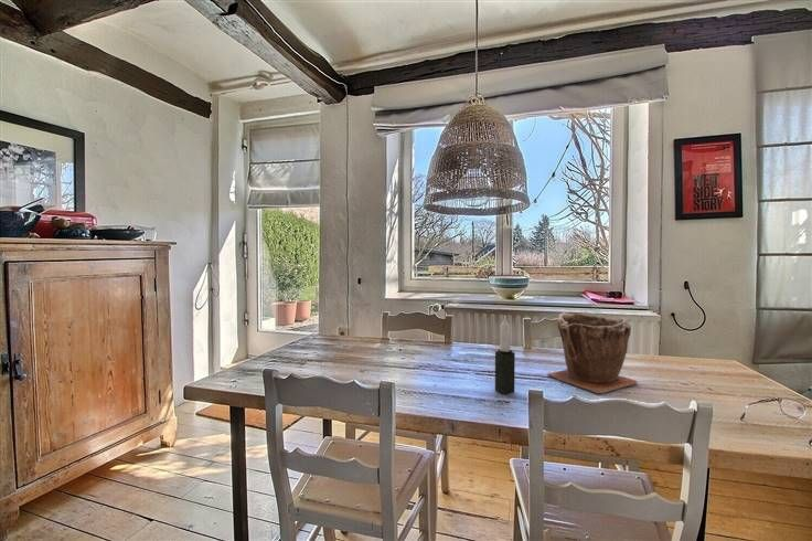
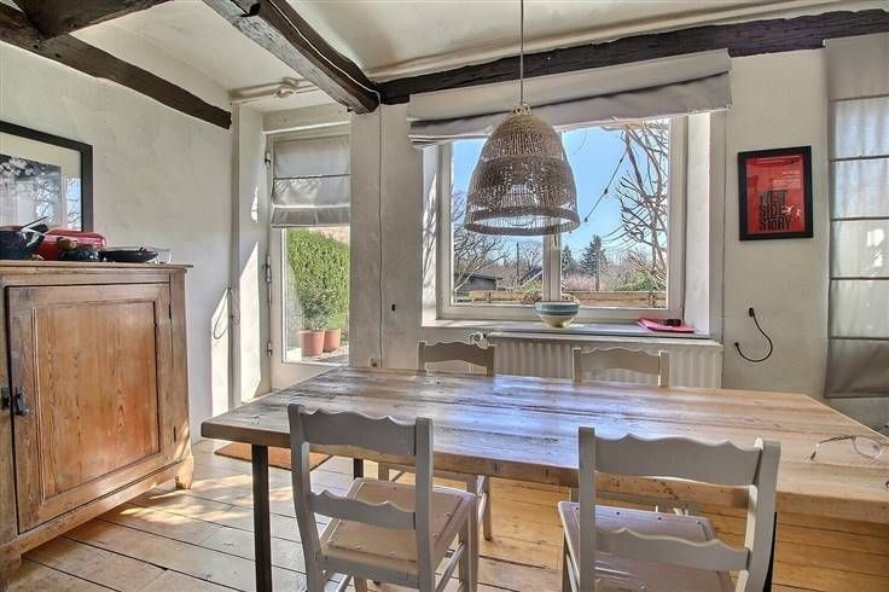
- candle [494,315,516,395]
- plant pot [546,311,639,394]
